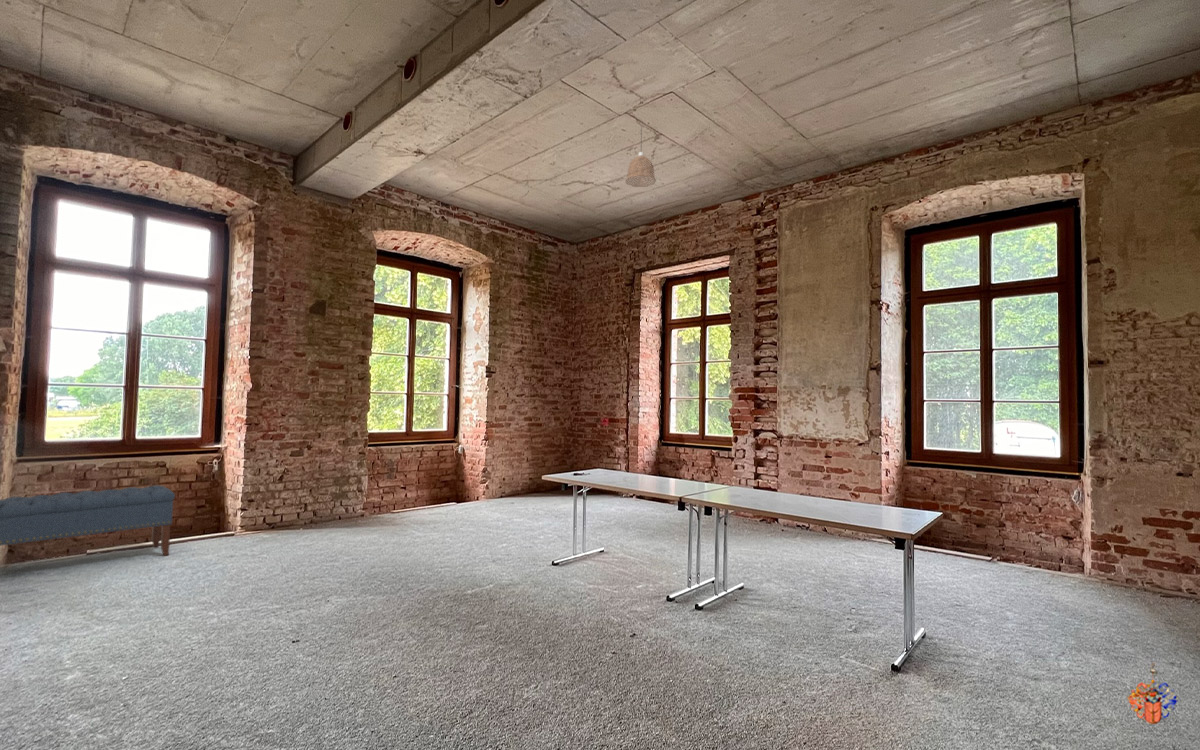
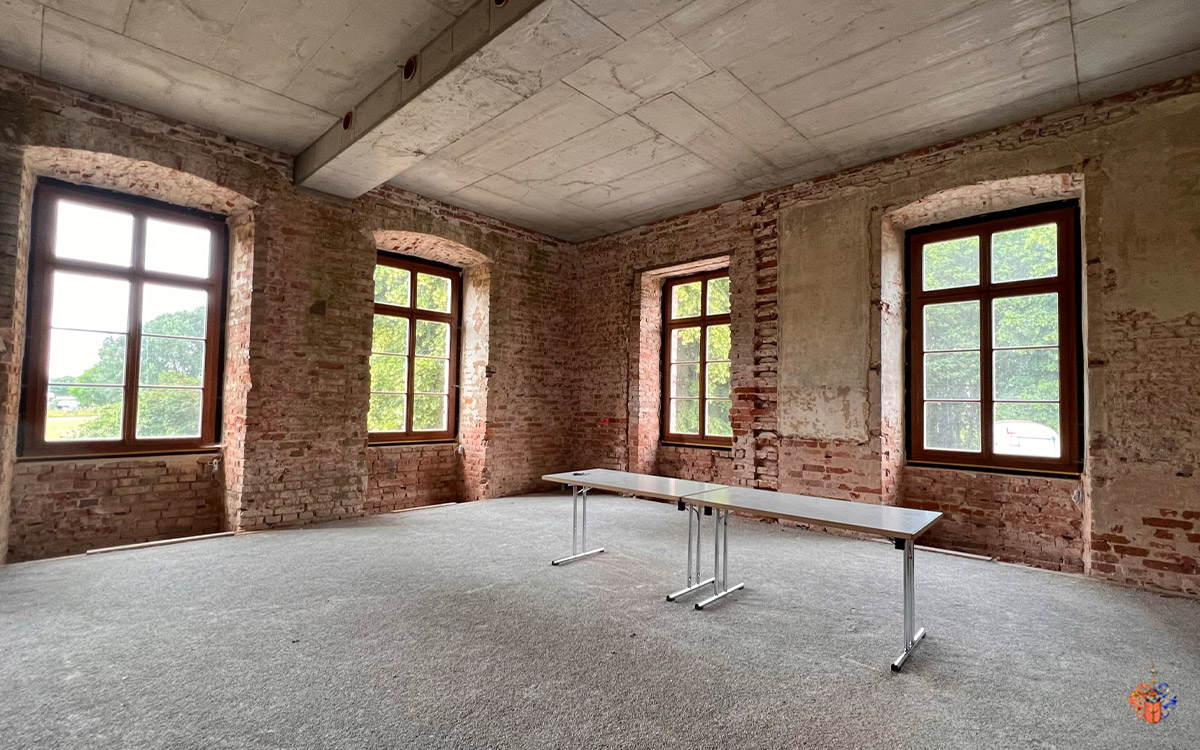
- pendant lamp [625,125,657,188]
- bench [0,484,176,557]
